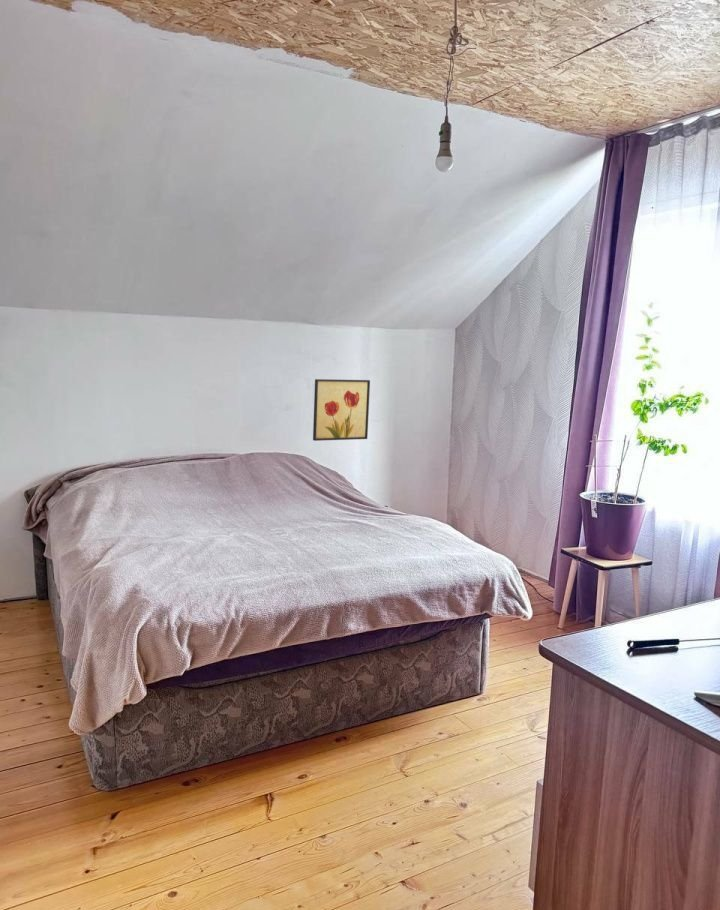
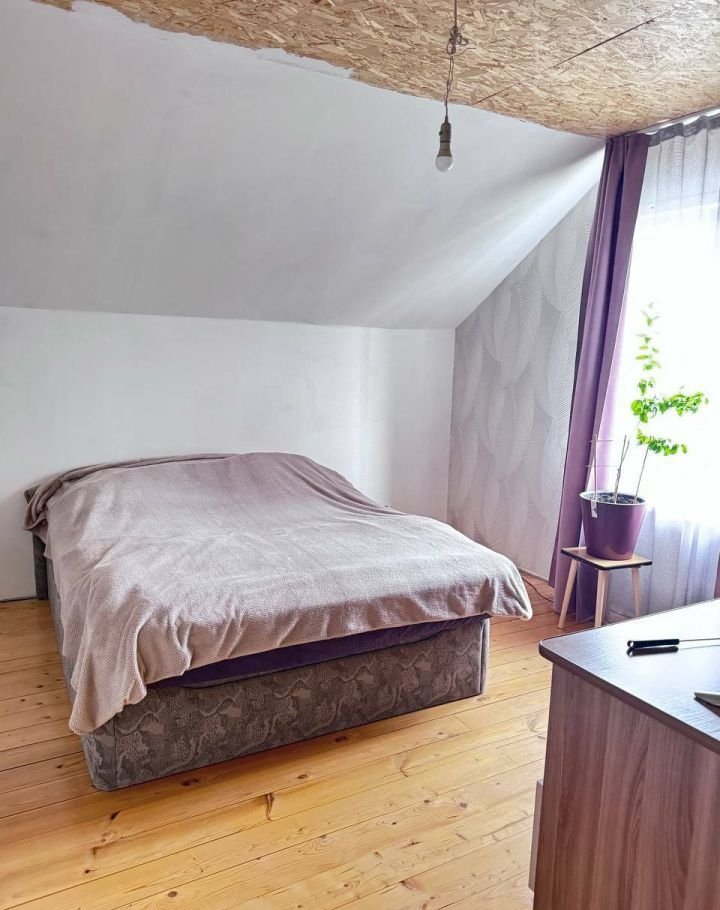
- wall art [312,378,371,442]
